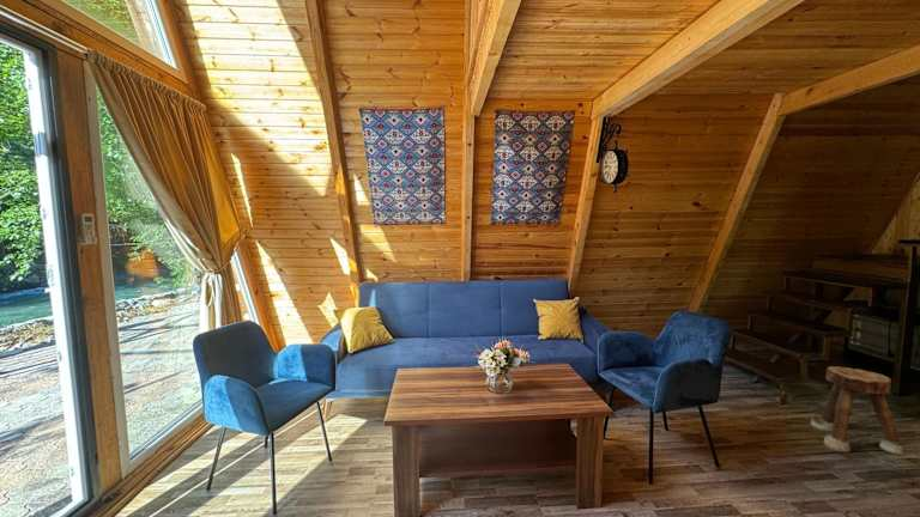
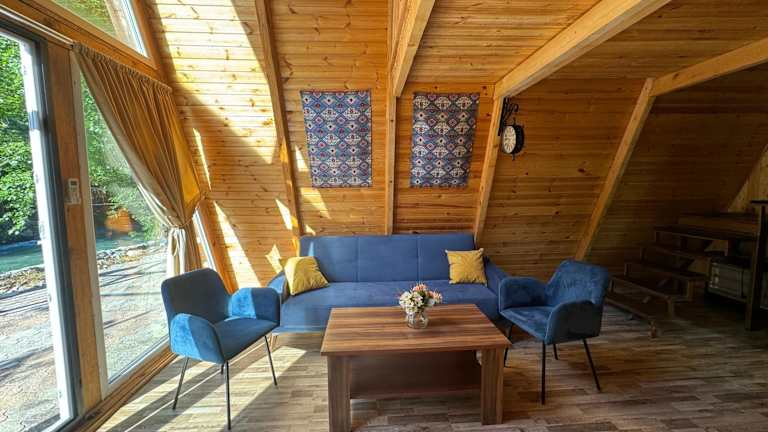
- stool [809,365,904,456]
